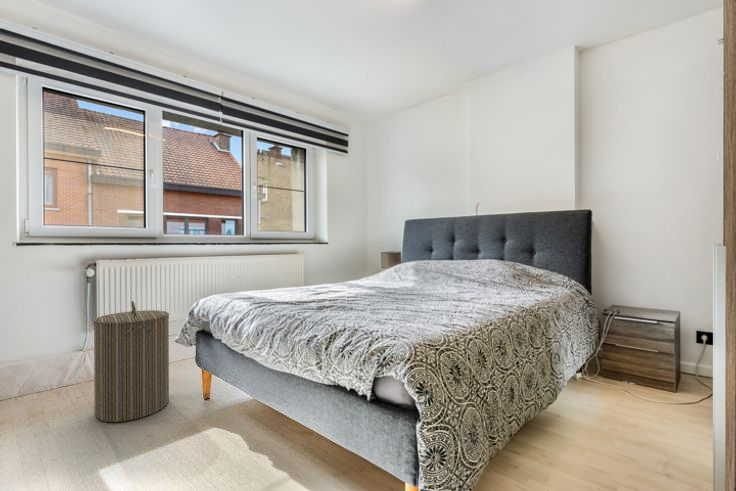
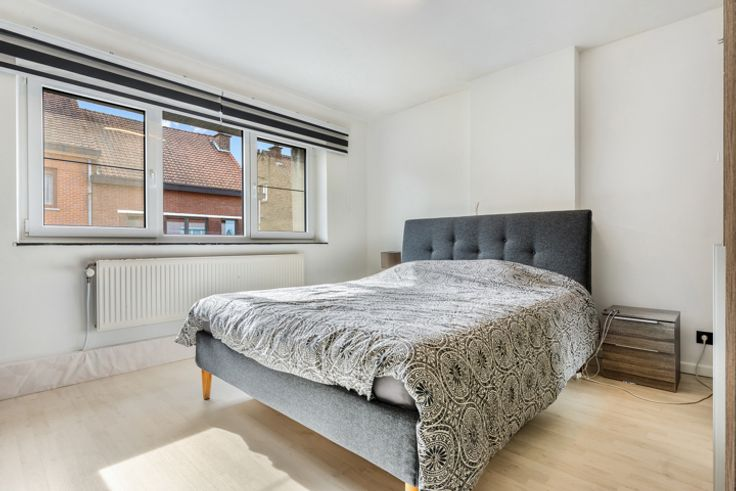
- laundry hamper [93,300,170,423]
